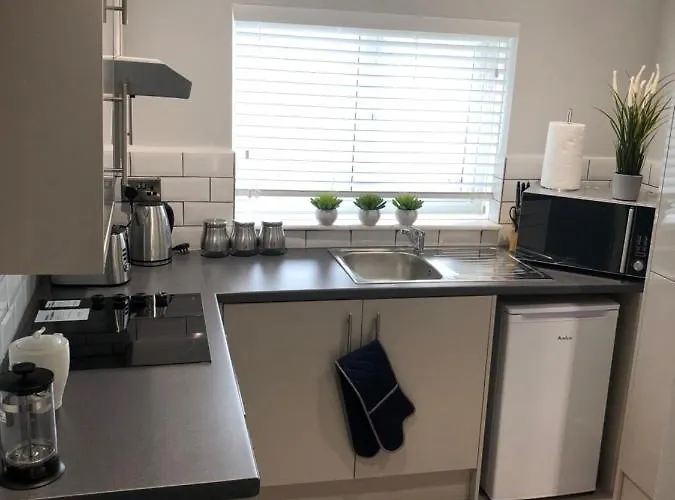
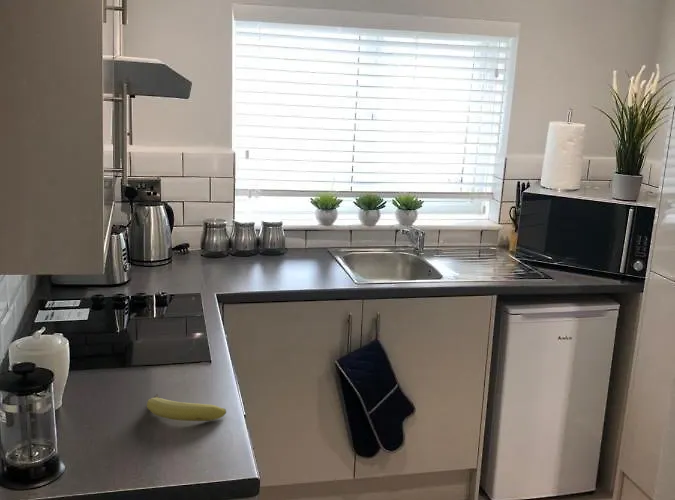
+ fruit [146,393,227,422]
